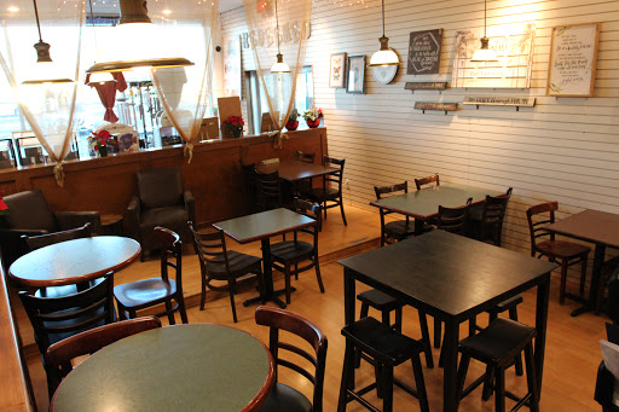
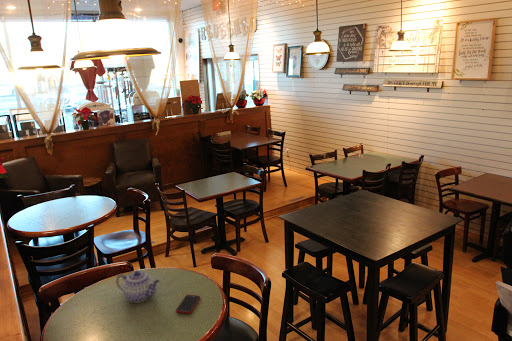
+ cell phone [175,294,201,315]
+ teapot [115,270,160,304]
